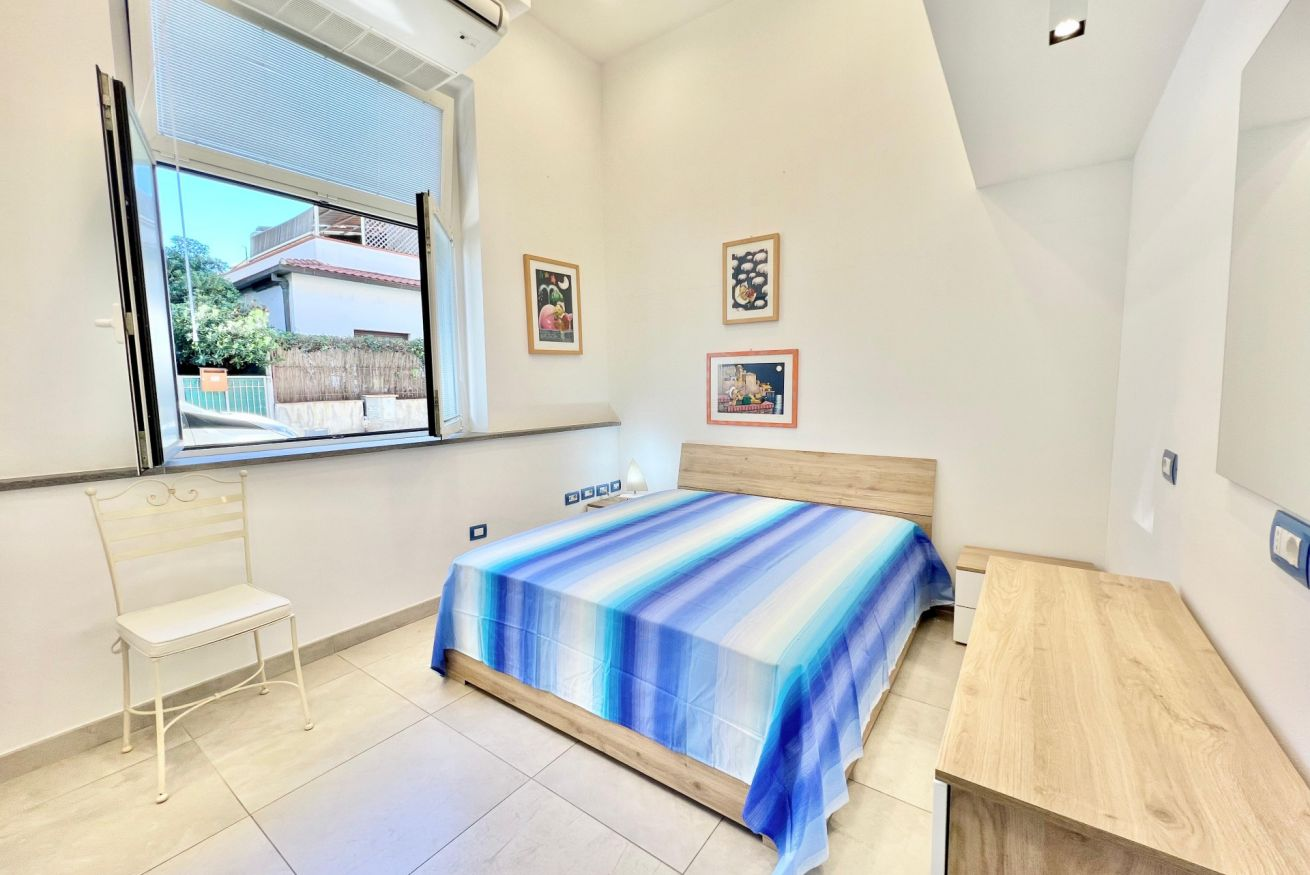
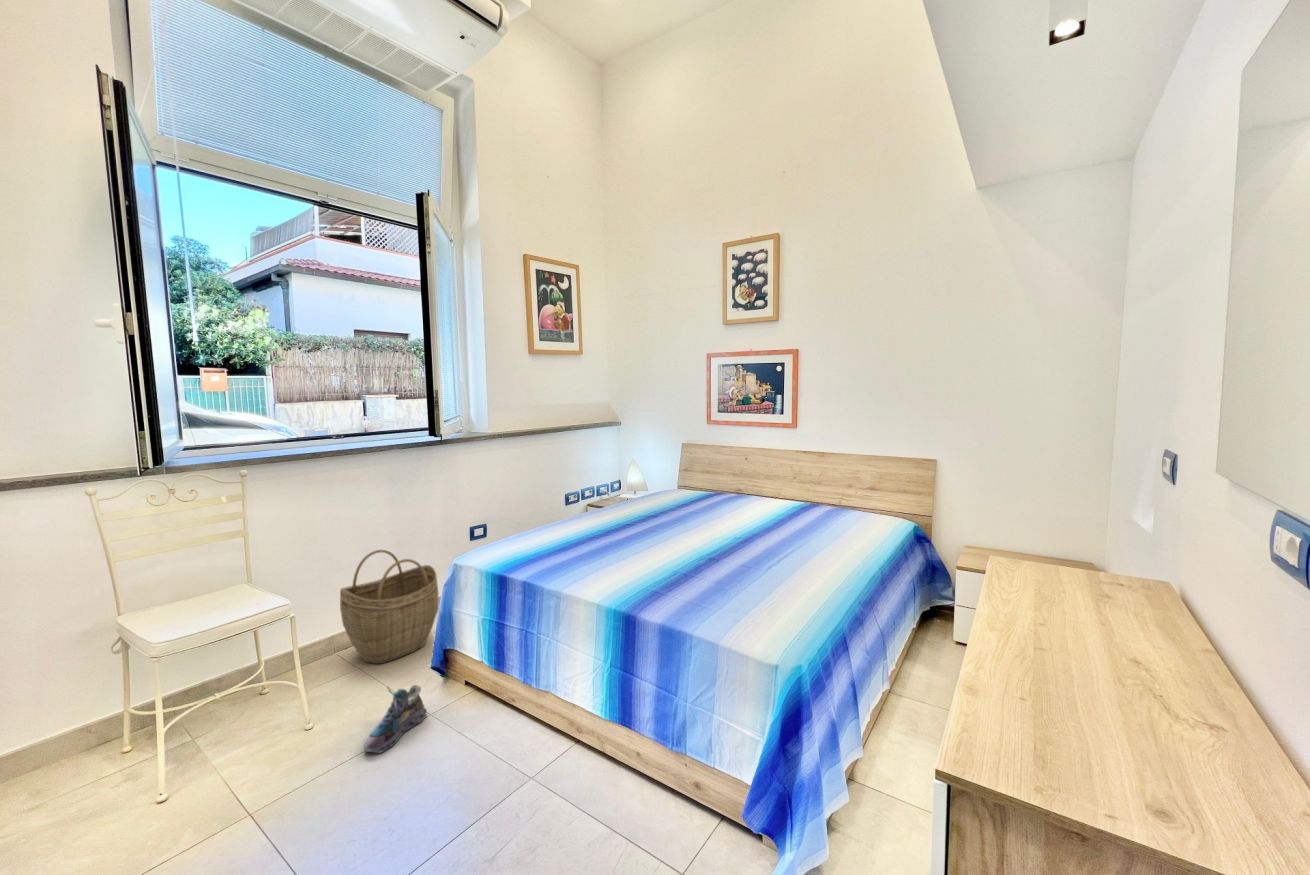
+ shoe [362,684,428,754]
+ woven basket [339,549,440,665]
